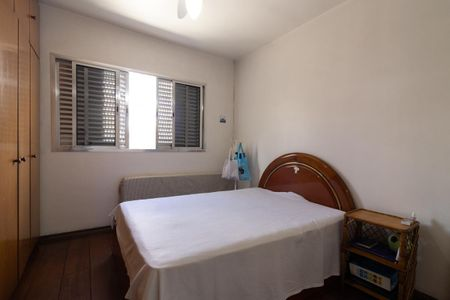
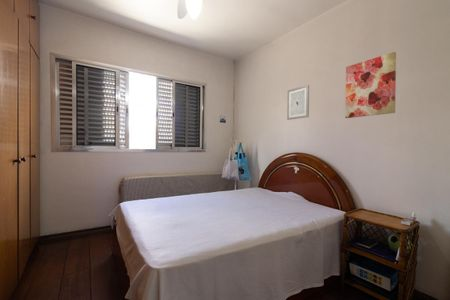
+ wall art [344,51,397,119]
+ wall art [286,84,310,121]
